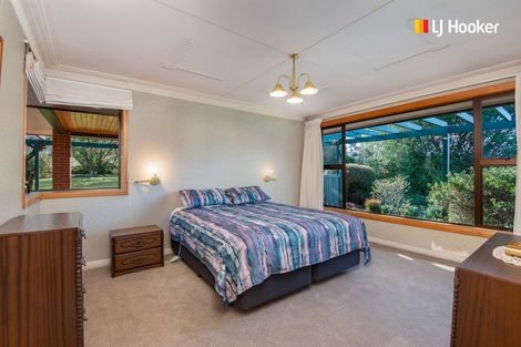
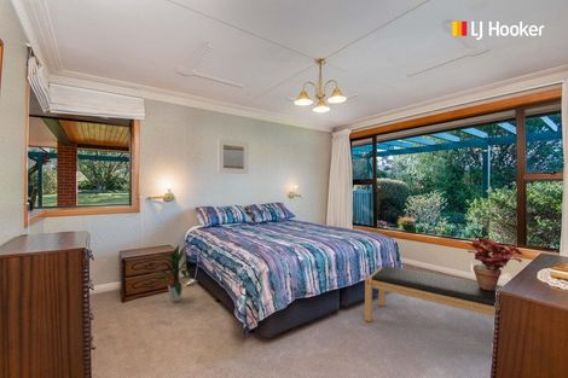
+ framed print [216,138,249,175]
+ bench [364,266,503,322]
+ potted plant [465,237,524,291]
+ indoor plant [151,244,196,303]
